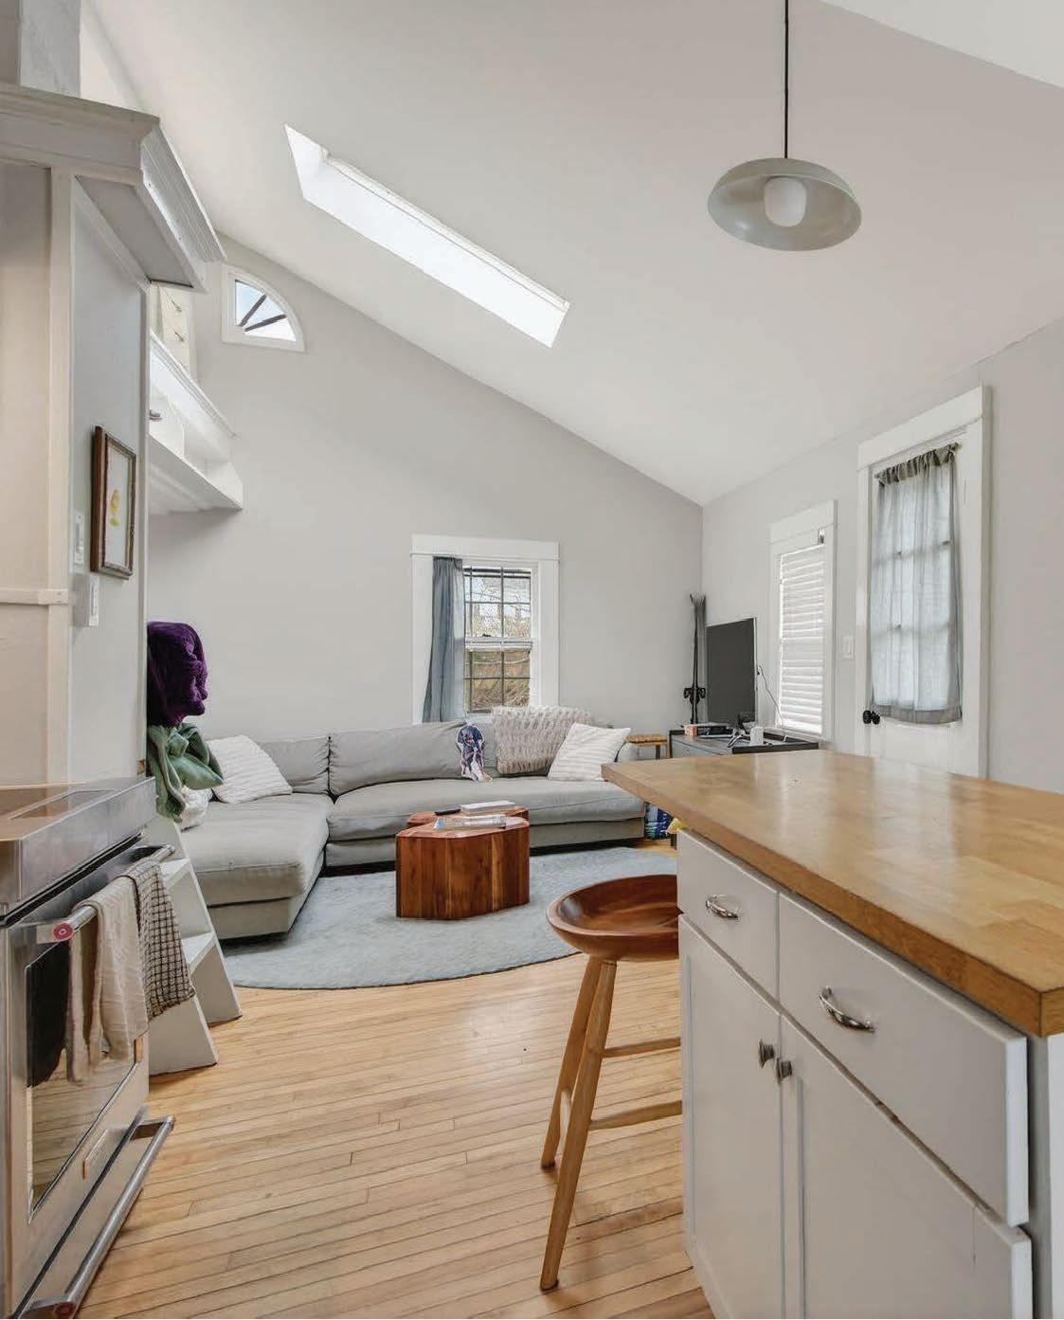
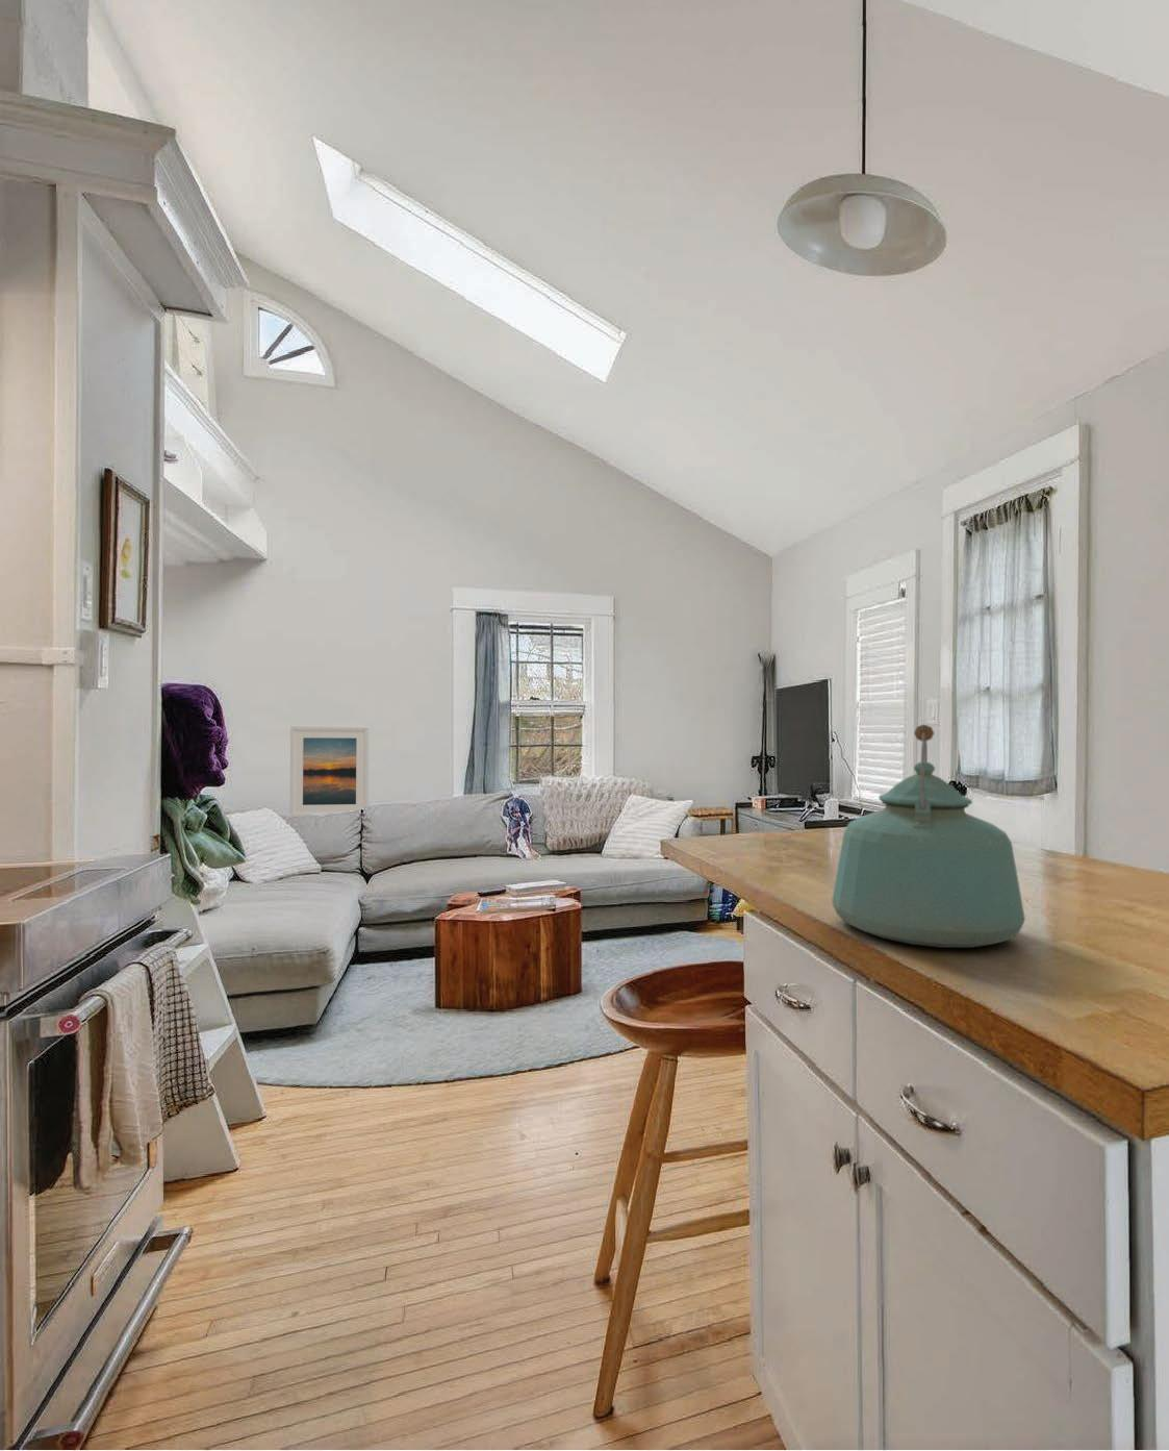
+ kettle [830,723,1026,949]
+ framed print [290,726,371,816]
